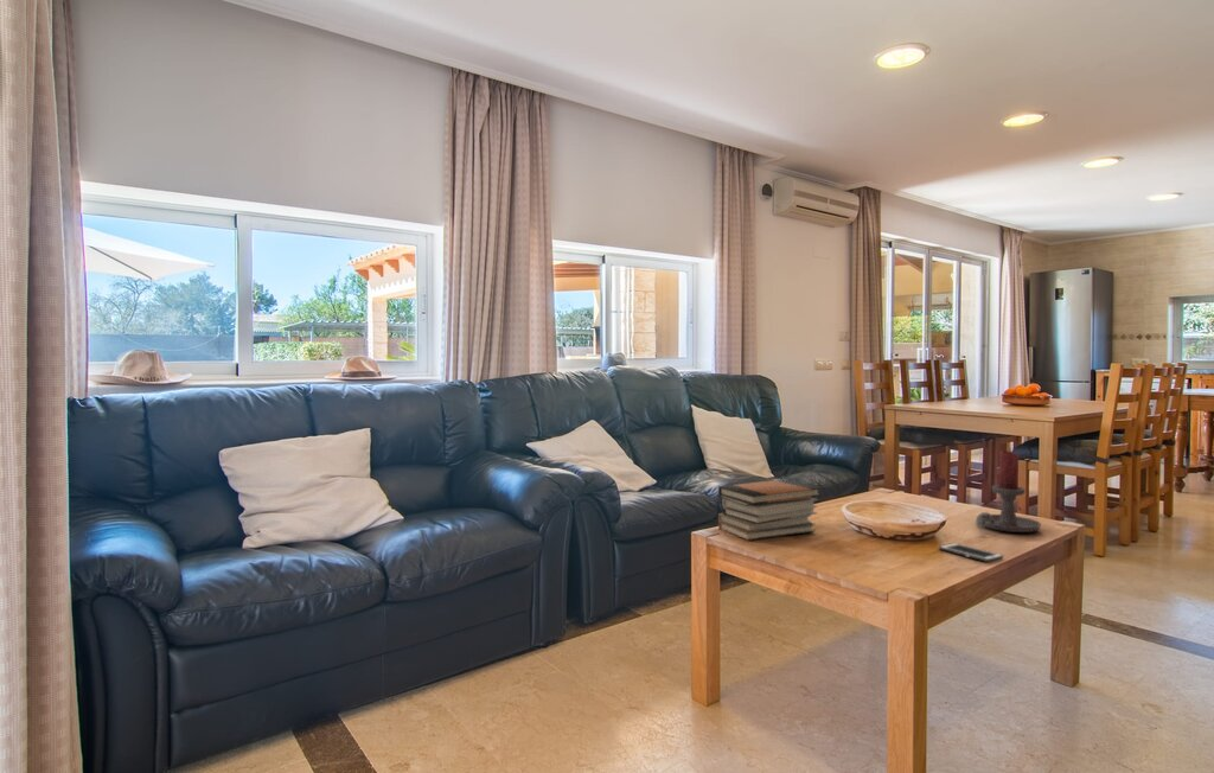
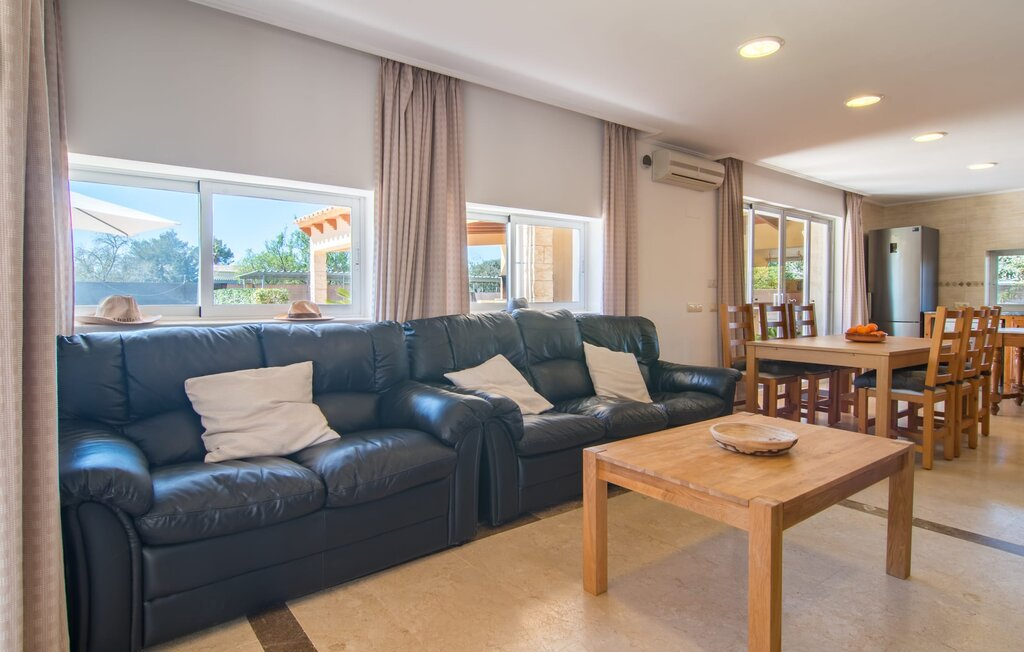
- cell phone [938,542,1004,563]
- book stack [717,478,823,542]
- candle holder [975,449,1042,534]
